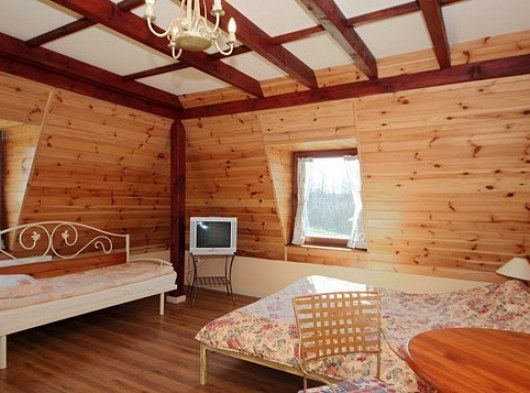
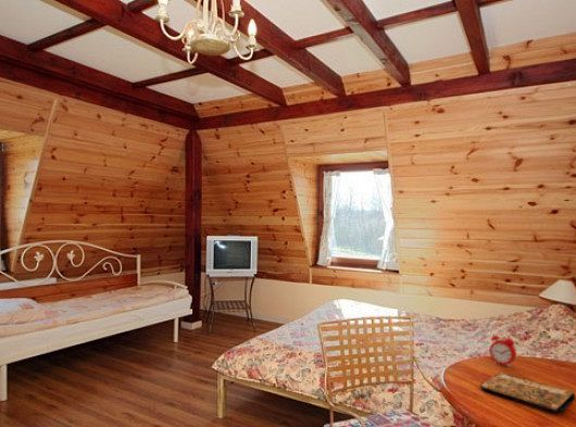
+ alarm clock [488,330,517,368]
+ book [479,371,576,414]
